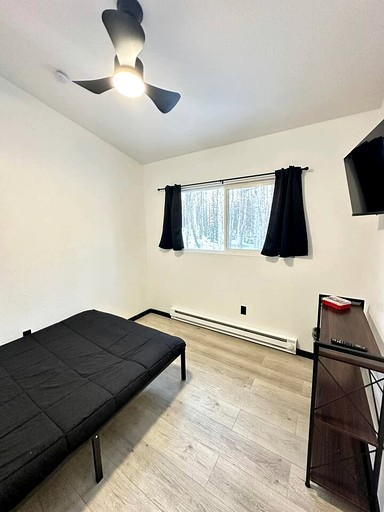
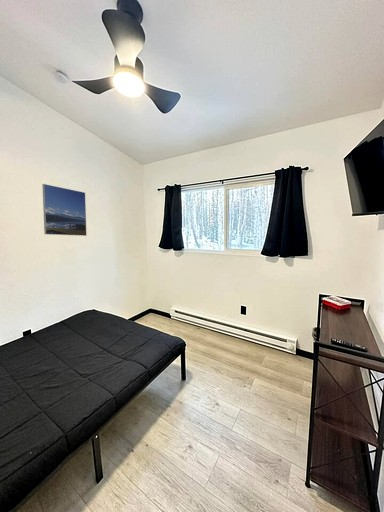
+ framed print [41,183,88,237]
